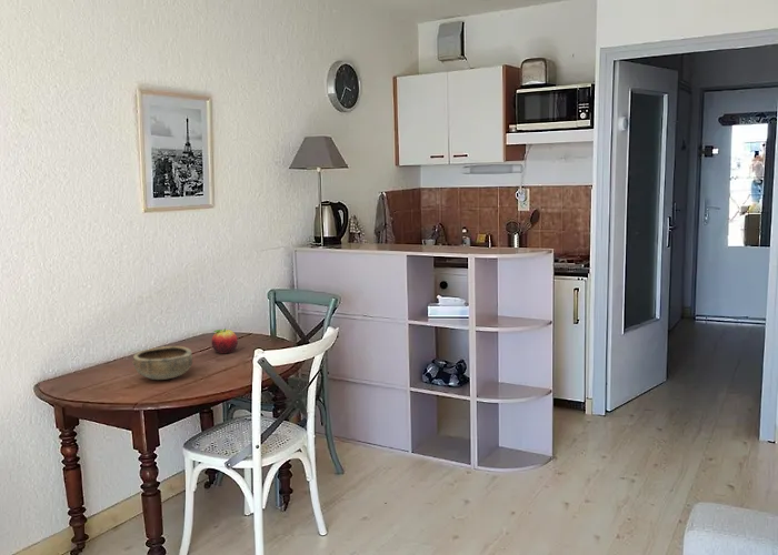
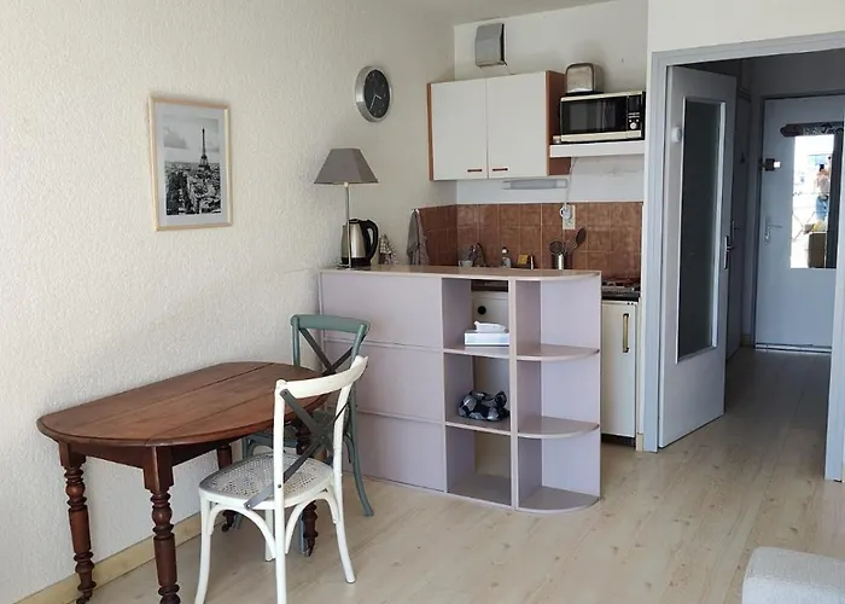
- bowl [131,345,193,381]
- fruit [211,327,239,354]
